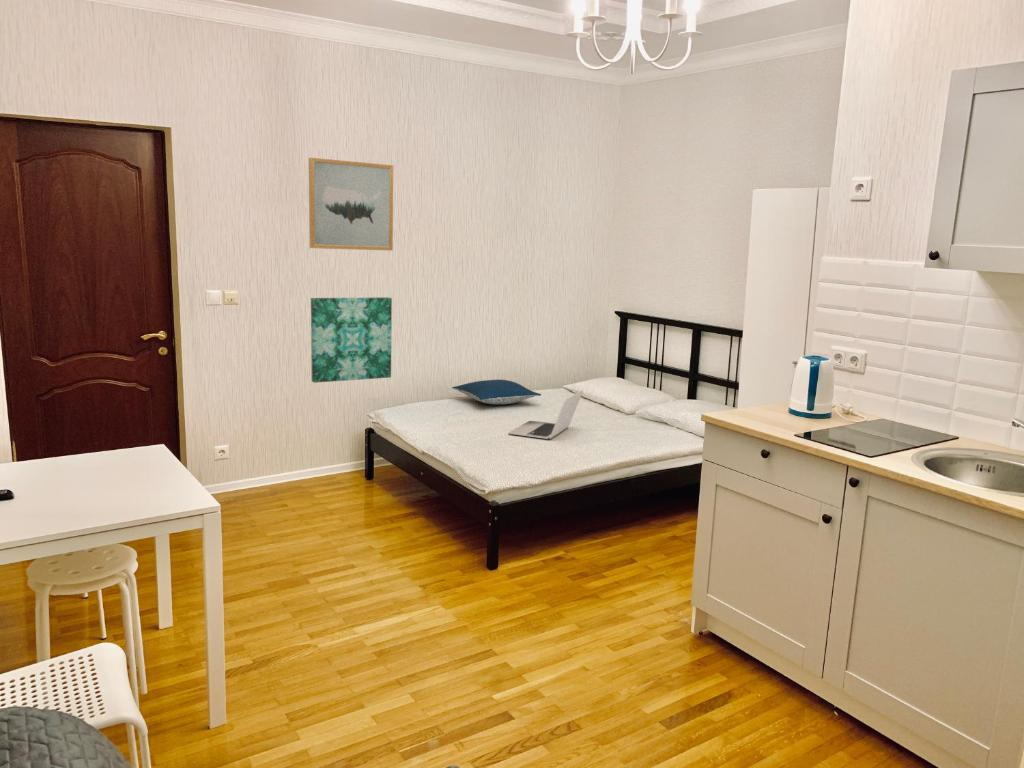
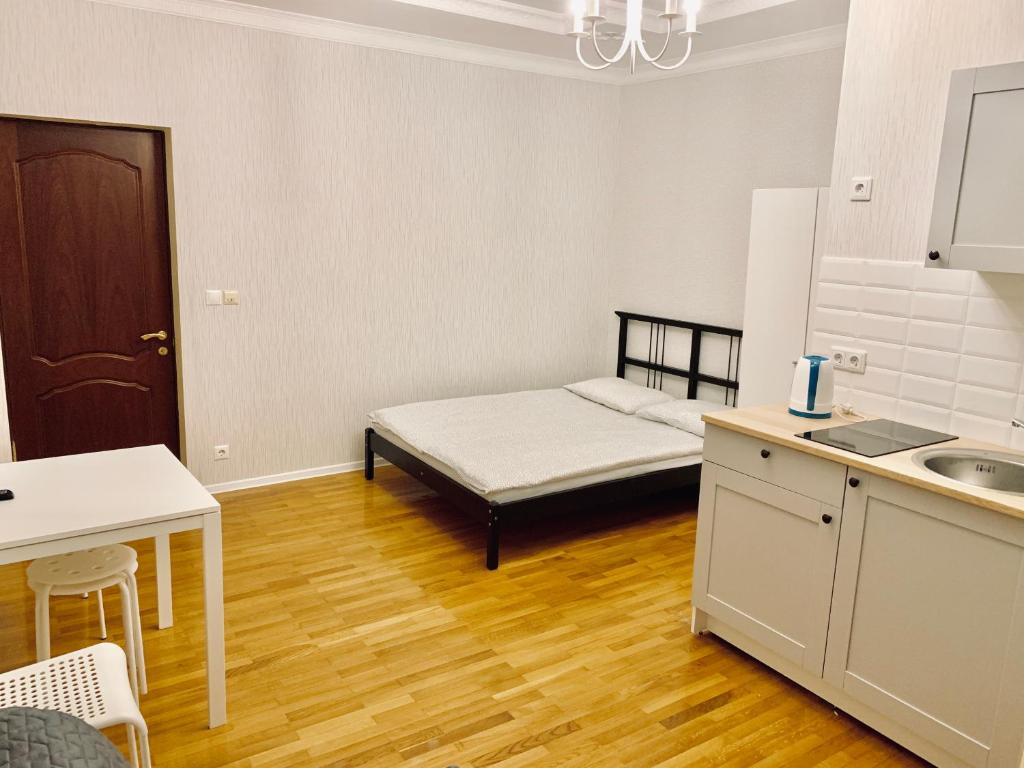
- wall art [310,296,393,384]
- laptop [508,389,584,440]
- wall art [308,157,394,252]
- pillow [451,379,542,406]
